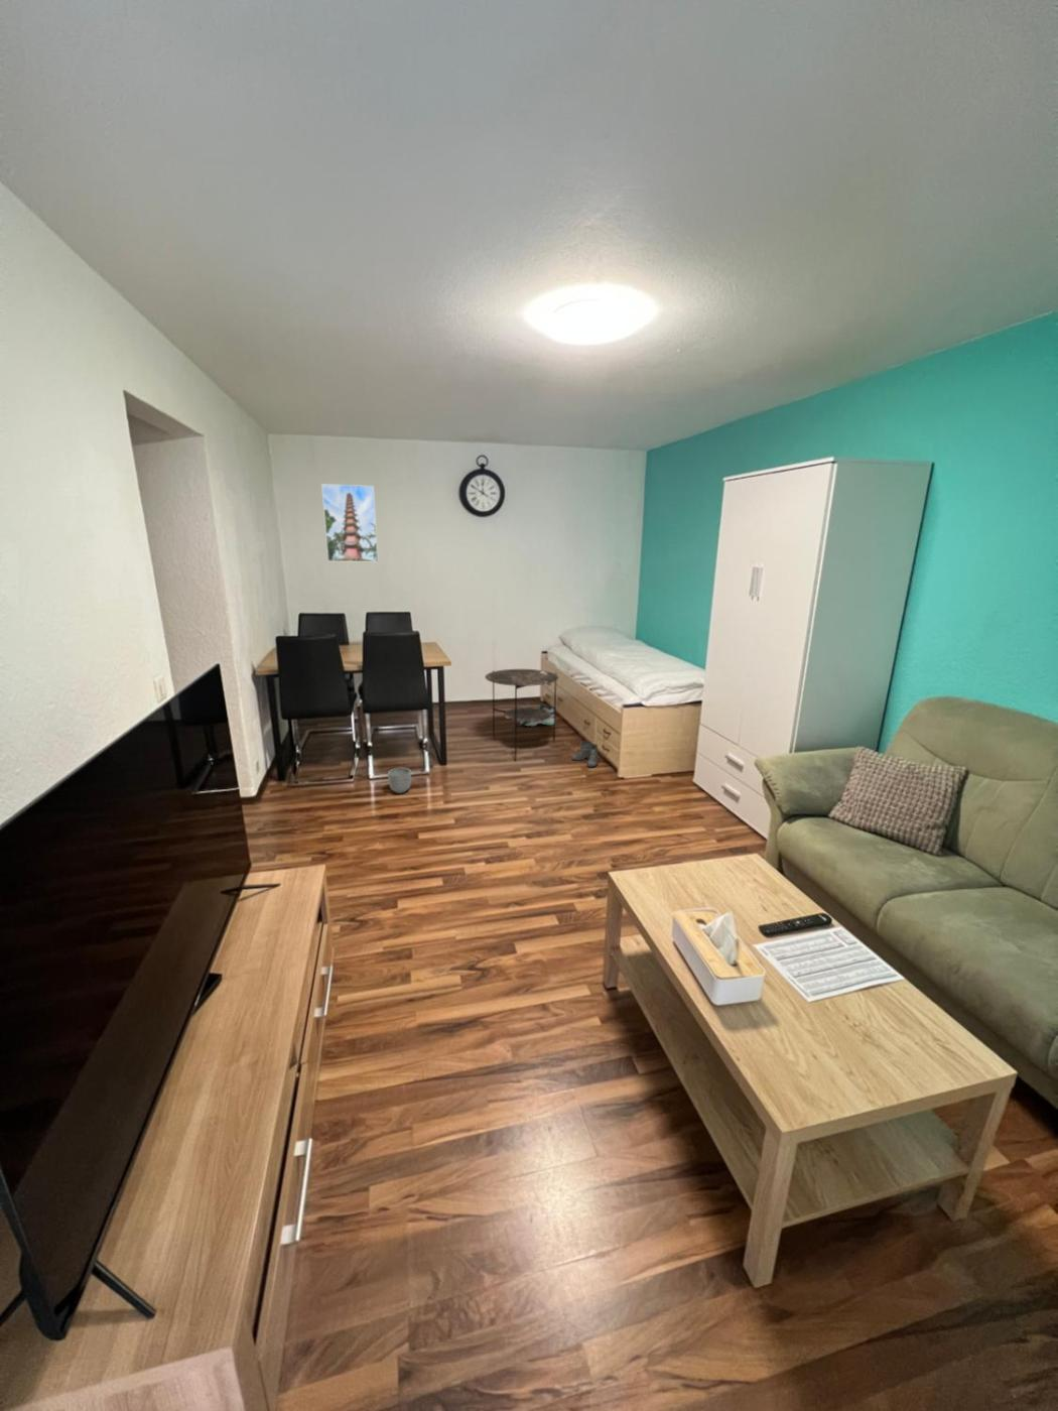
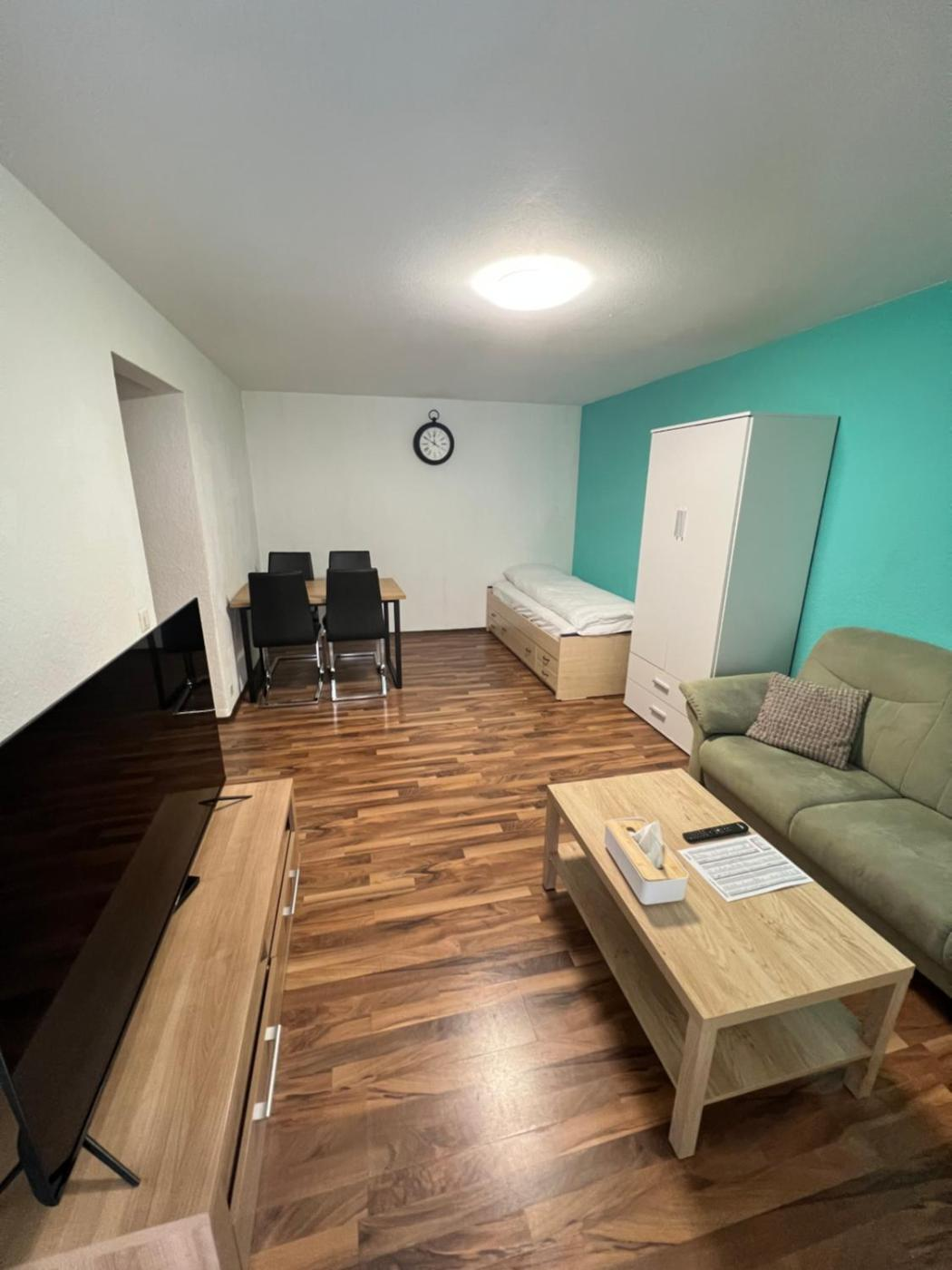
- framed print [320,483,379,563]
- planter [387,767,412,794]
- boots [570,740,599,768]
- sneaker [519,699,555,727]
- side table [483,668,559,761]
